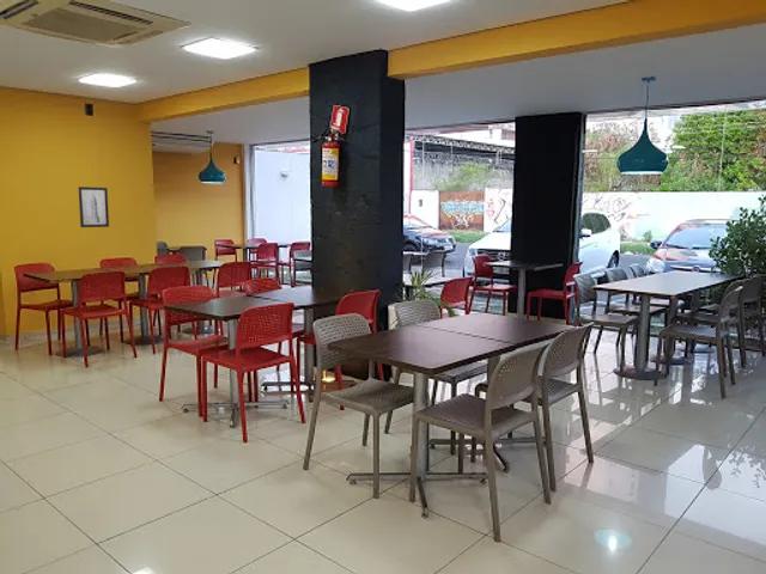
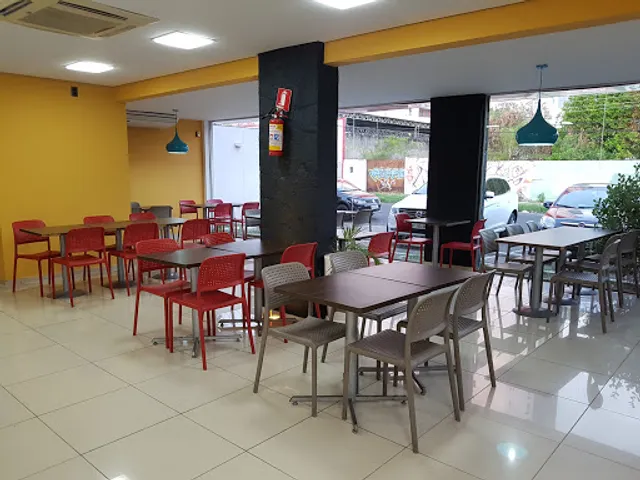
- wall art [78,185,110,228]
